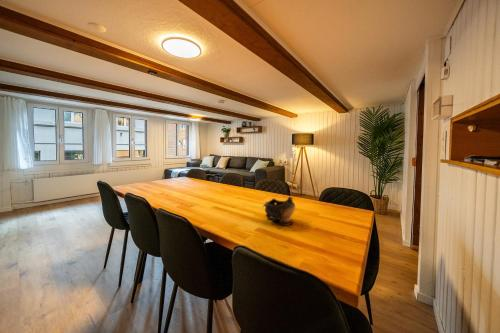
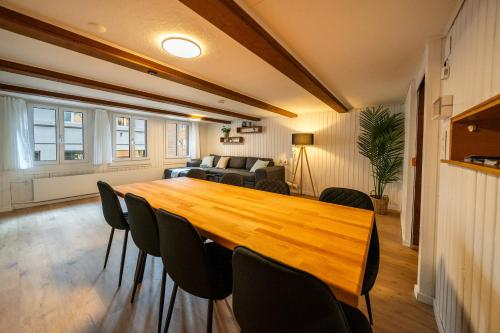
- decorative bowl [262,196,296,225]
